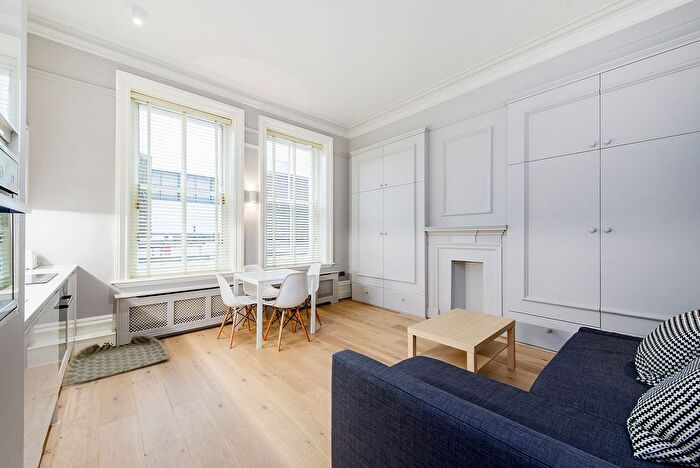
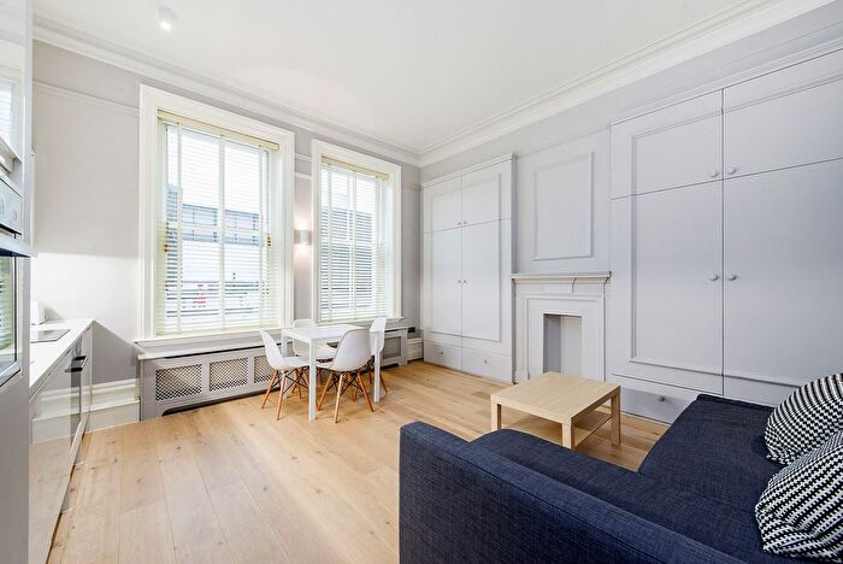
- woven basket [61,334,171,388]
